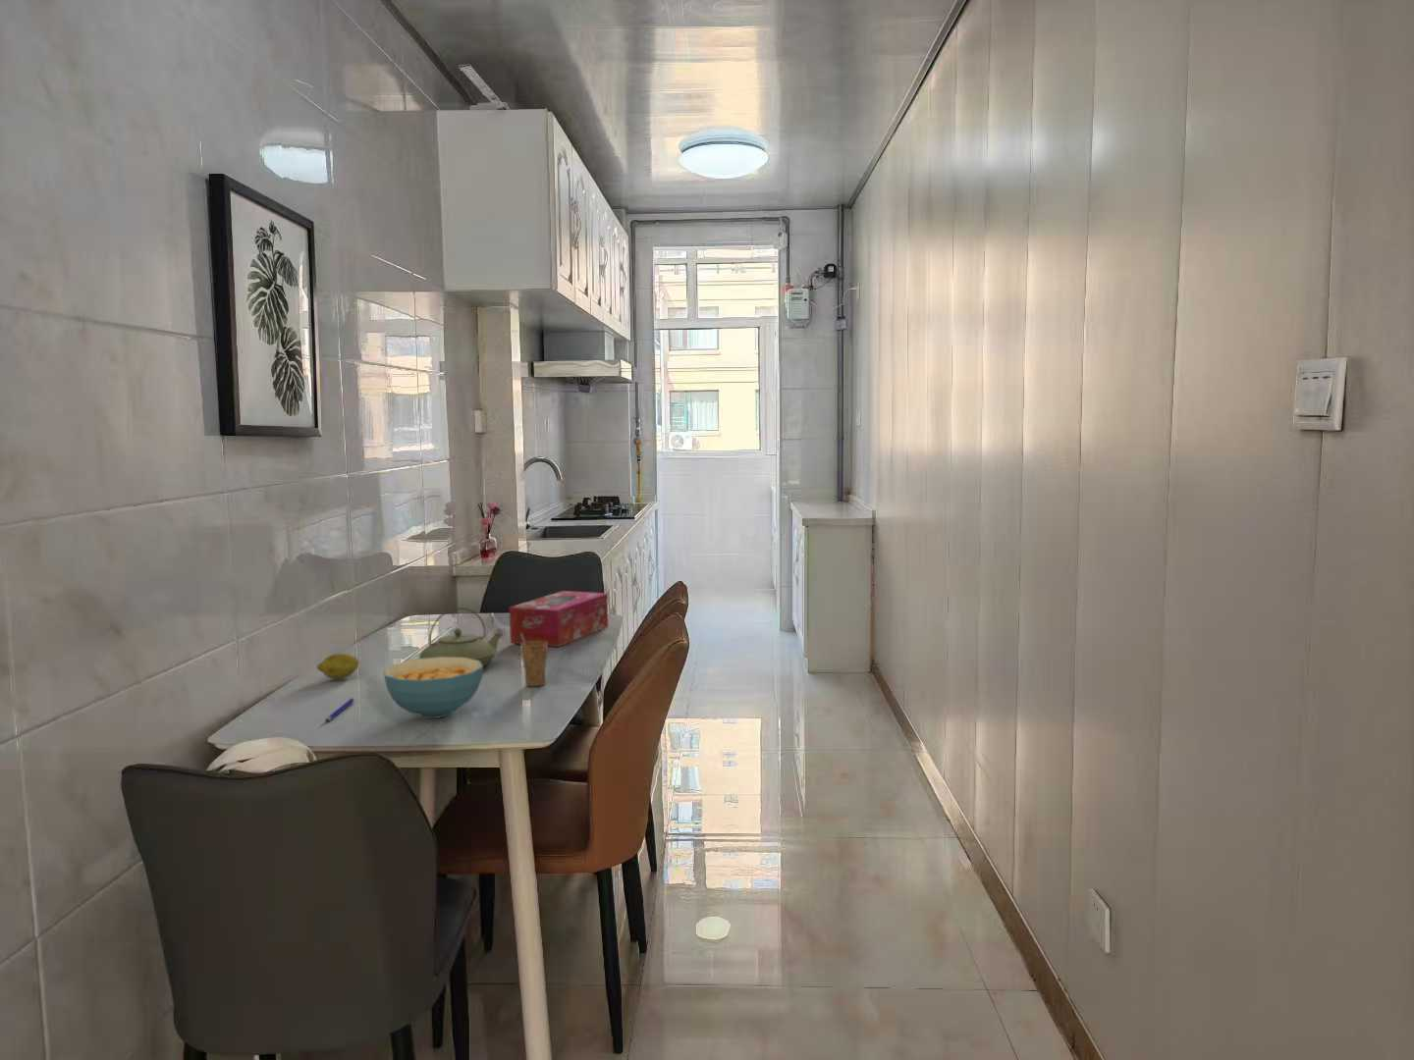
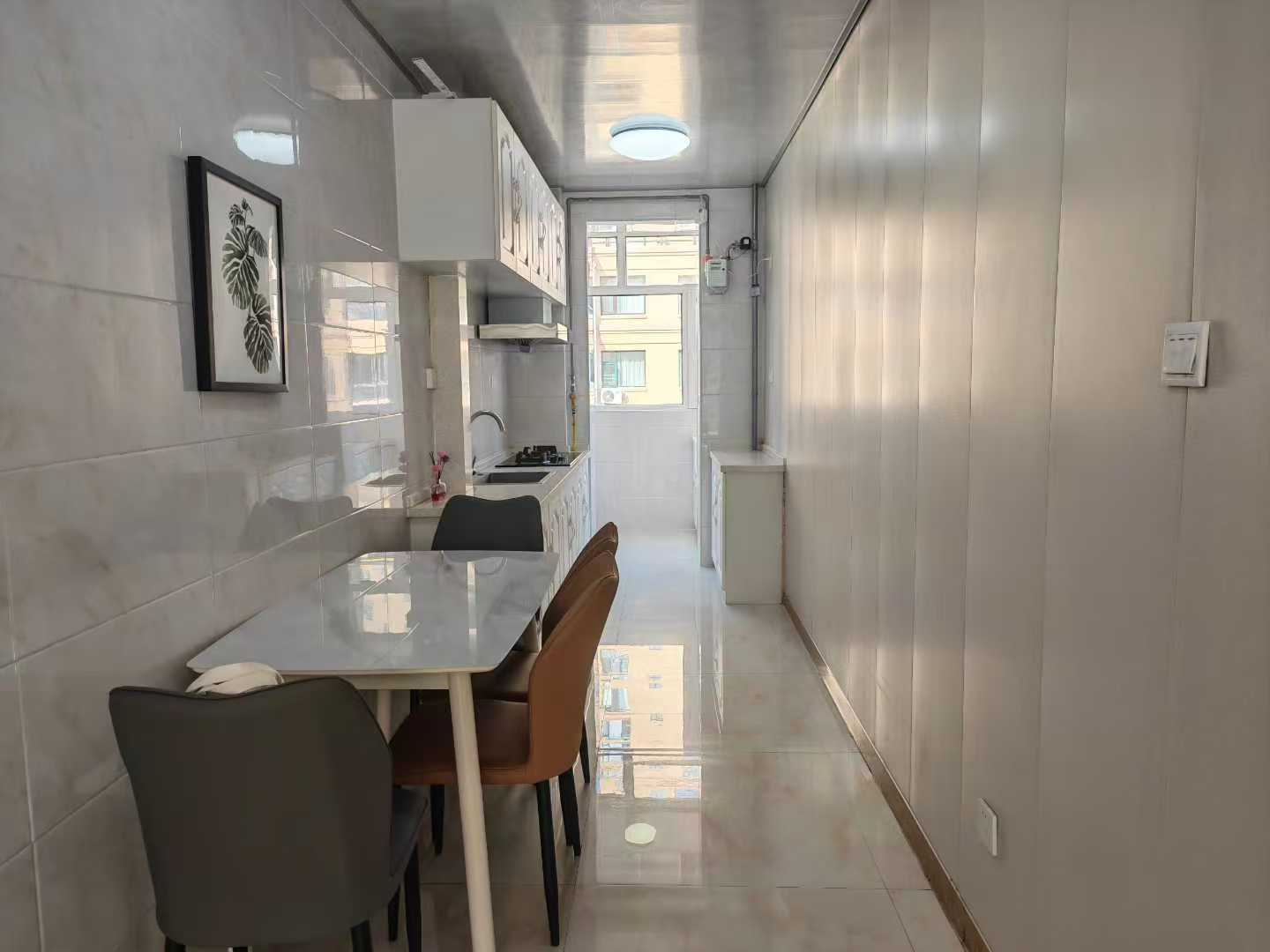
- cup [520,634,549,687]
- tissue box [509,590,609,648]
- cereal bowl [382,657,484,719]
- teapot [419,607,503,667]
- fruit [315,652,360,680]
- pen [324,697,355,724]
